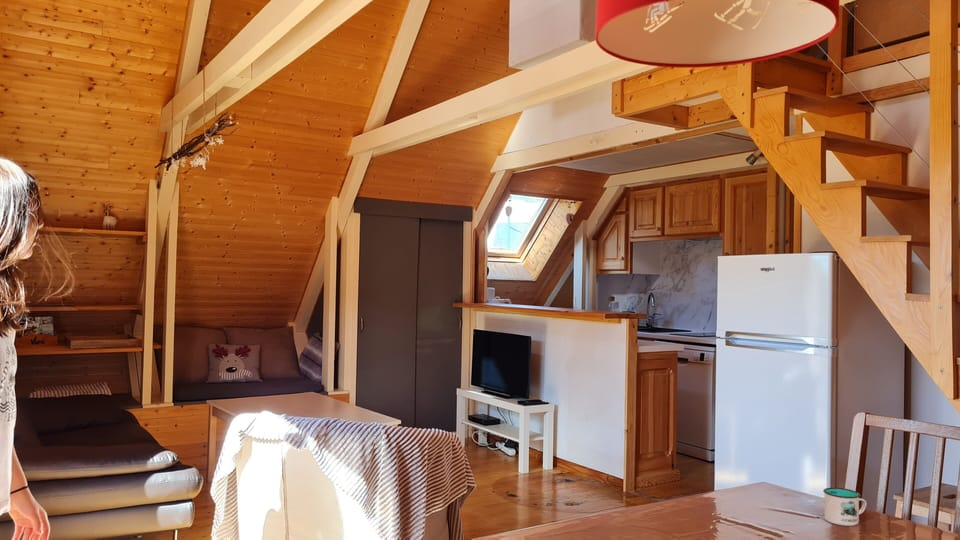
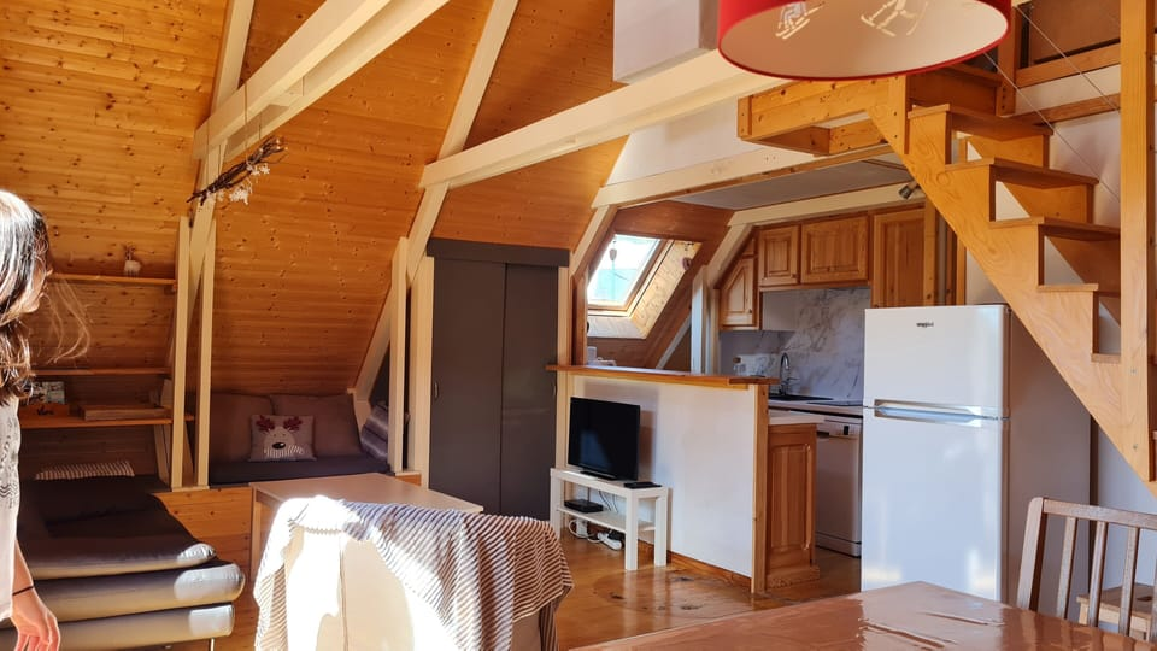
- mug [822,487,867,527]
